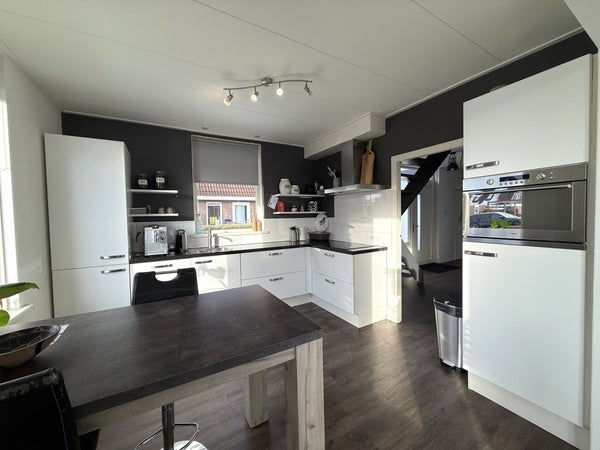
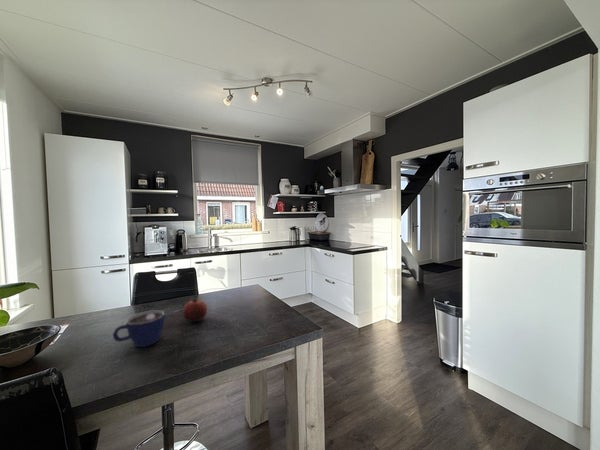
+ cup [112,309,165,348]
+ fruit [182,297,208,322]
